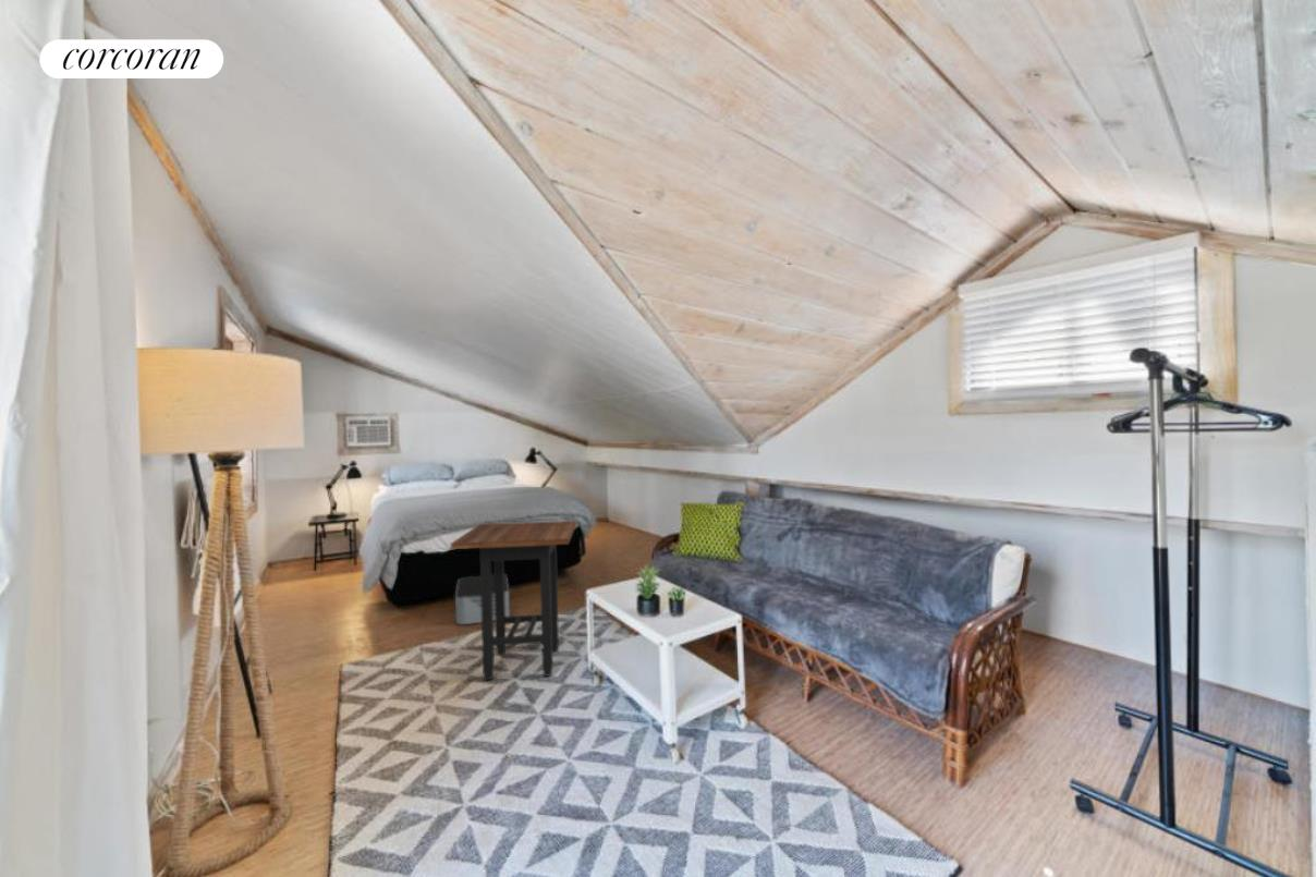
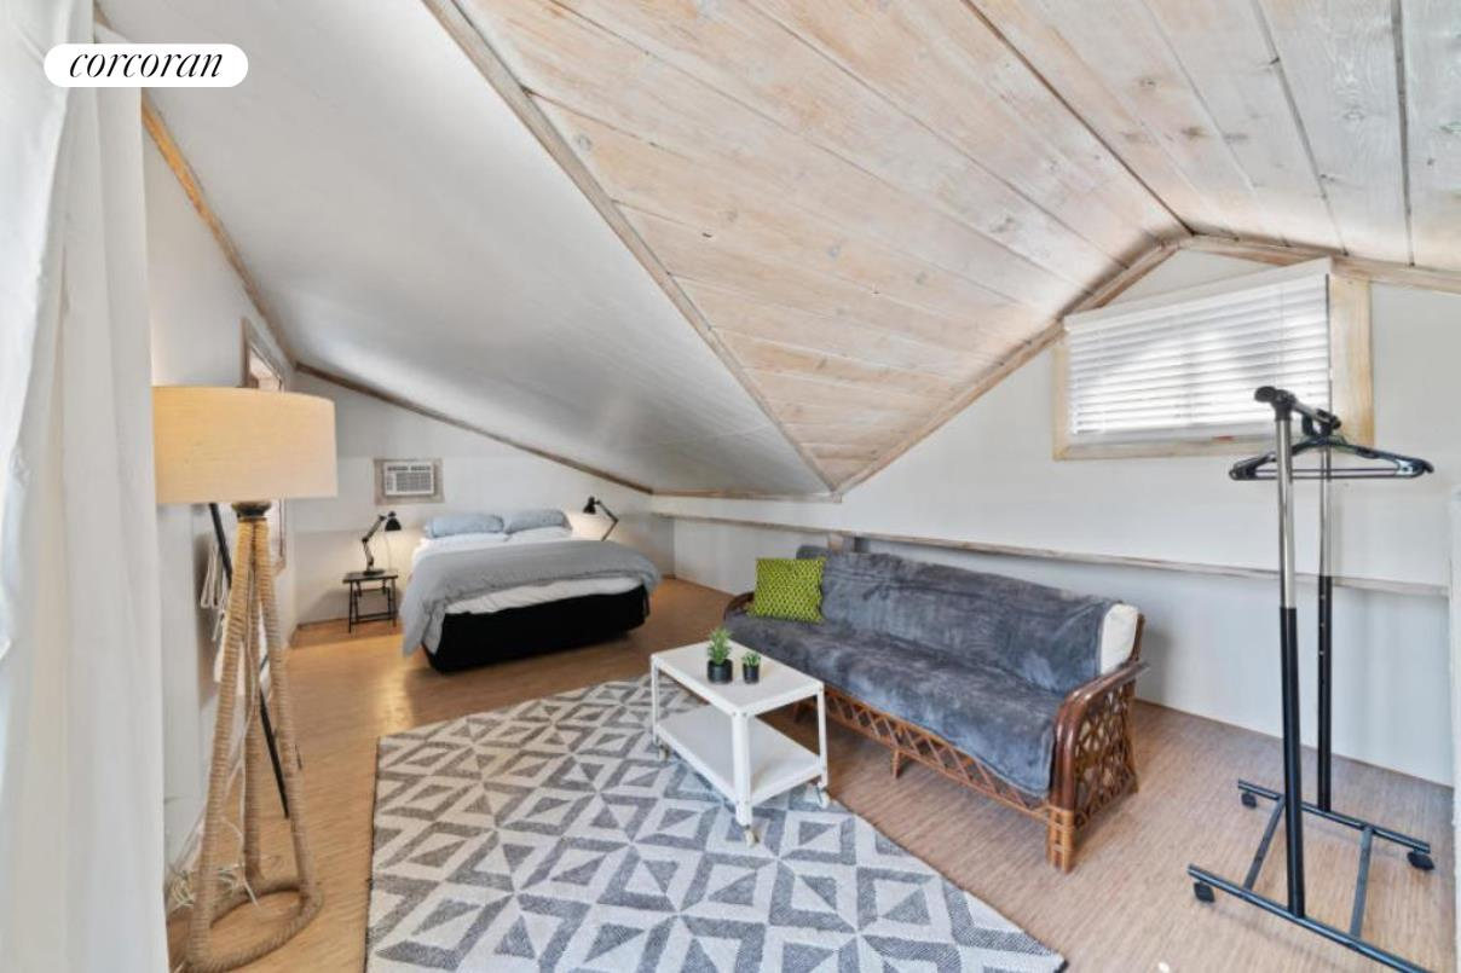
- side table [450,520,577,681]
- storage bin [454,573,511,625]
